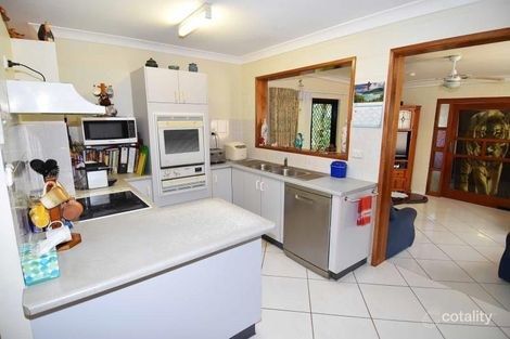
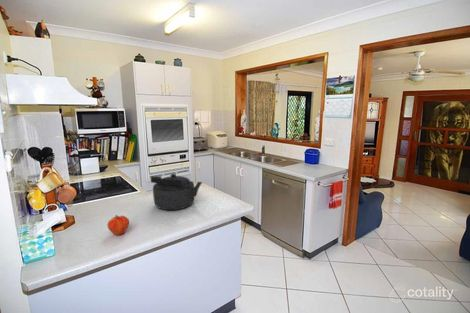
+ fruit [107,214,130,236]
+ kettle [150,173,203,211]
